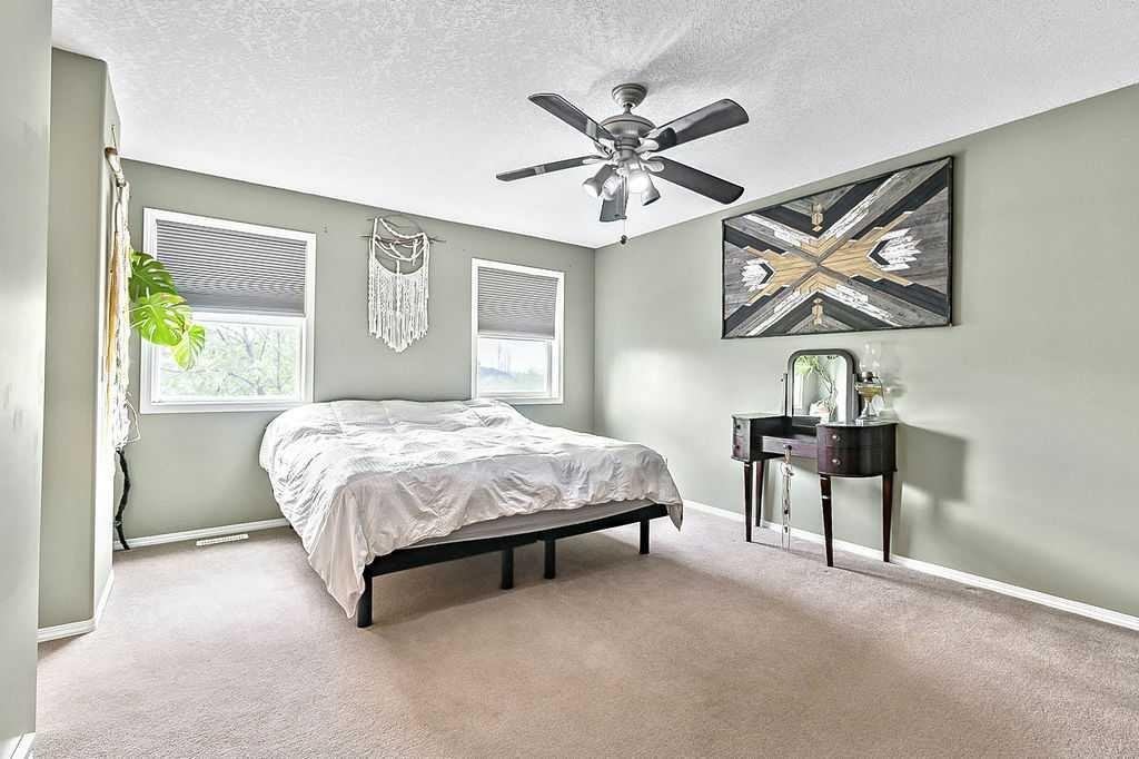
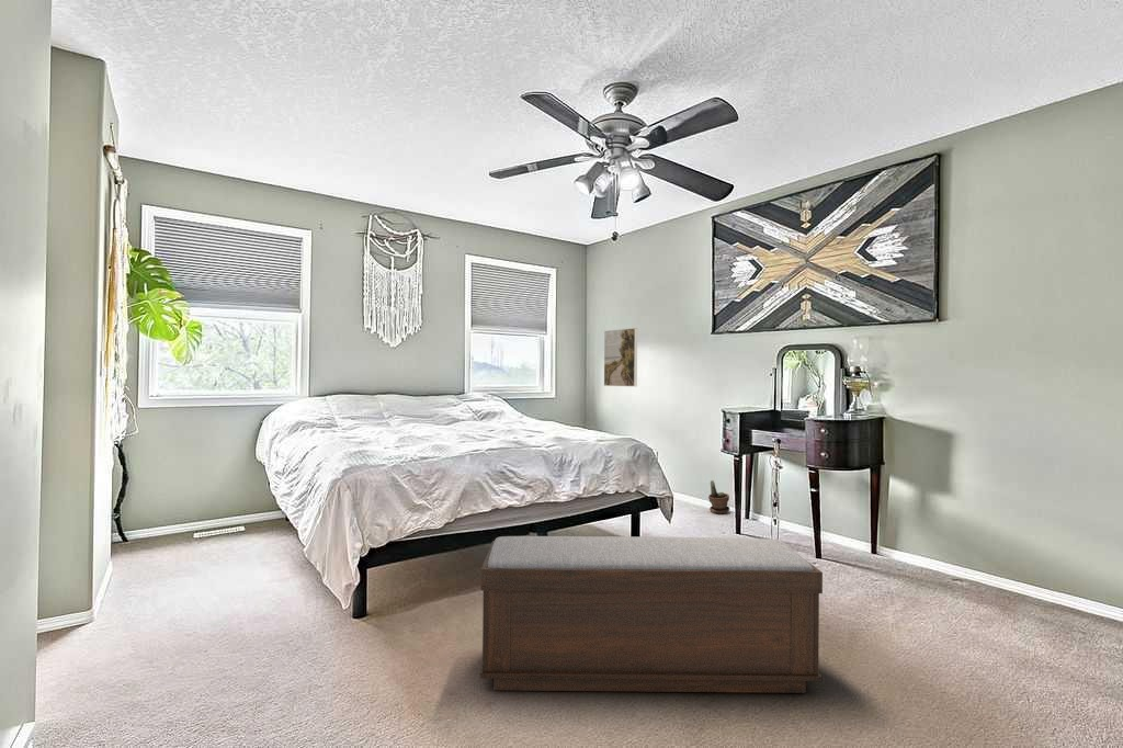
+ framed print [603,327,638,387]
+ potted plant [707,479,730,515]
+ bench [479,535,824,694]
